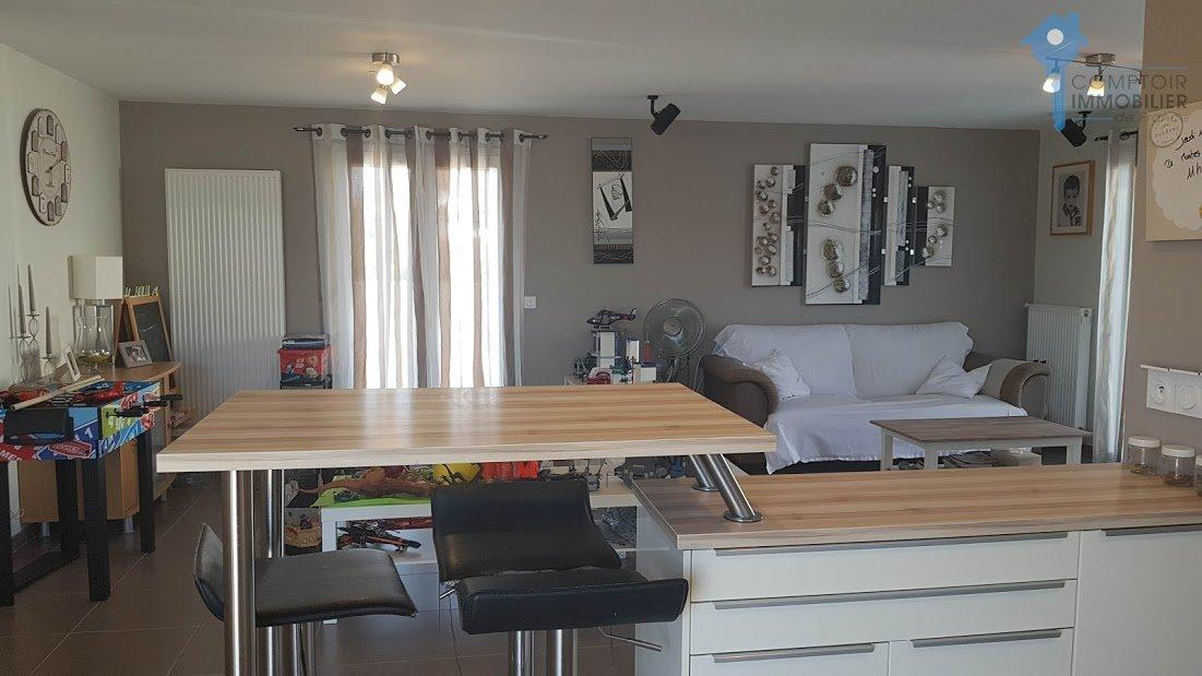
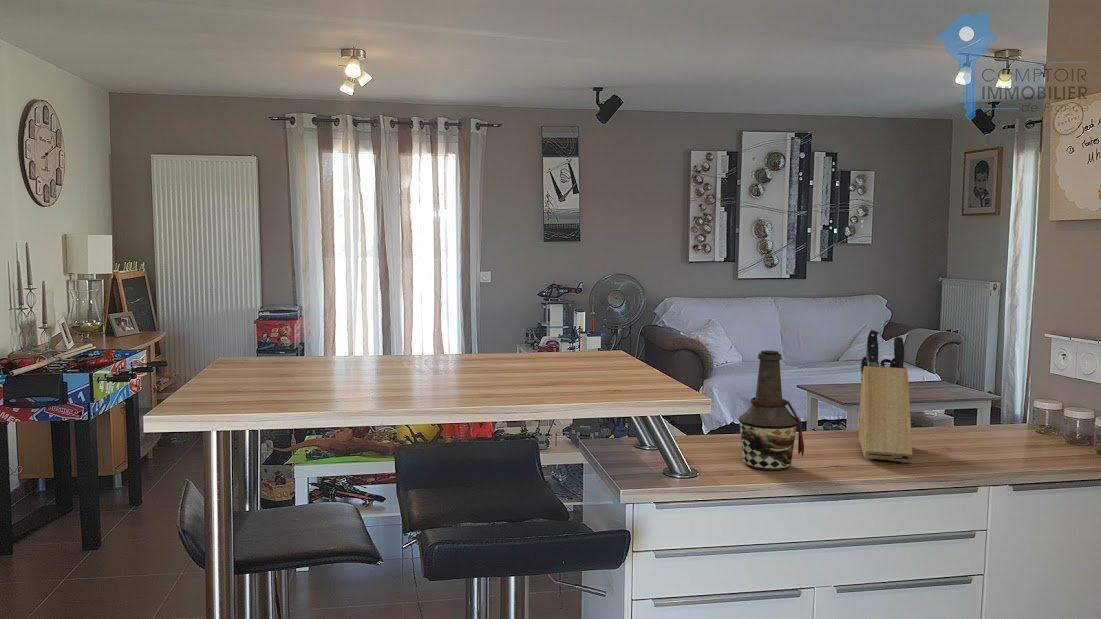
+ bottle [738,349,805,471]
+ knife block [858,328,913,464]
